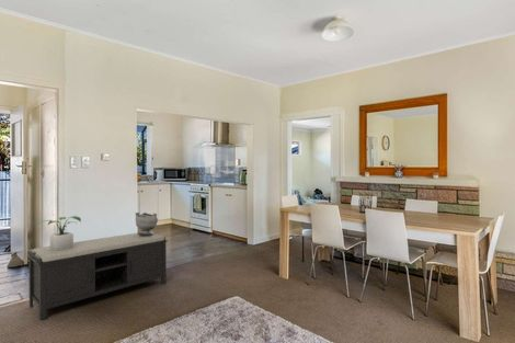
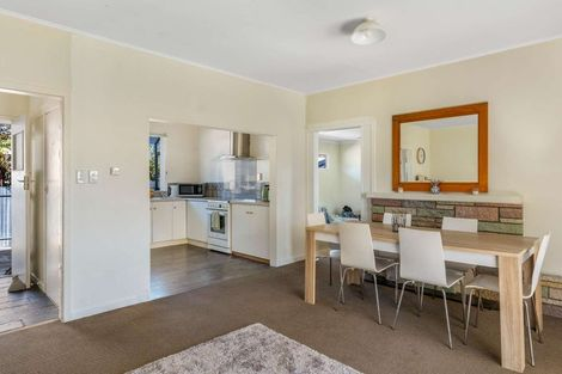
- ceramic vessel [134,211,159,236]
- potted plant [38,215,82,251]
- bench [26,231,169,321]
